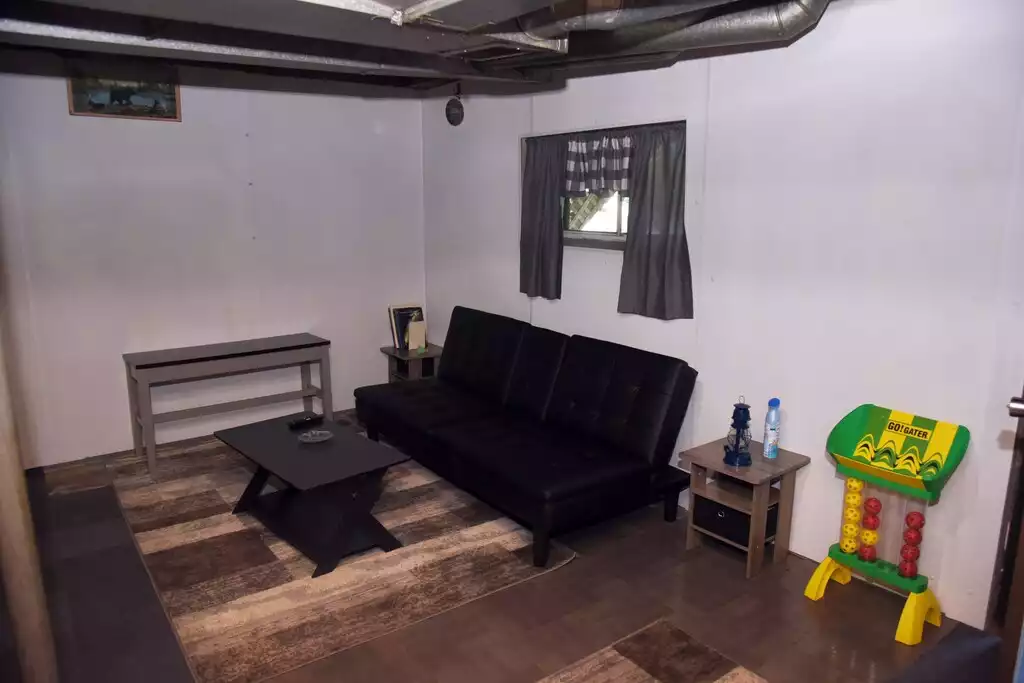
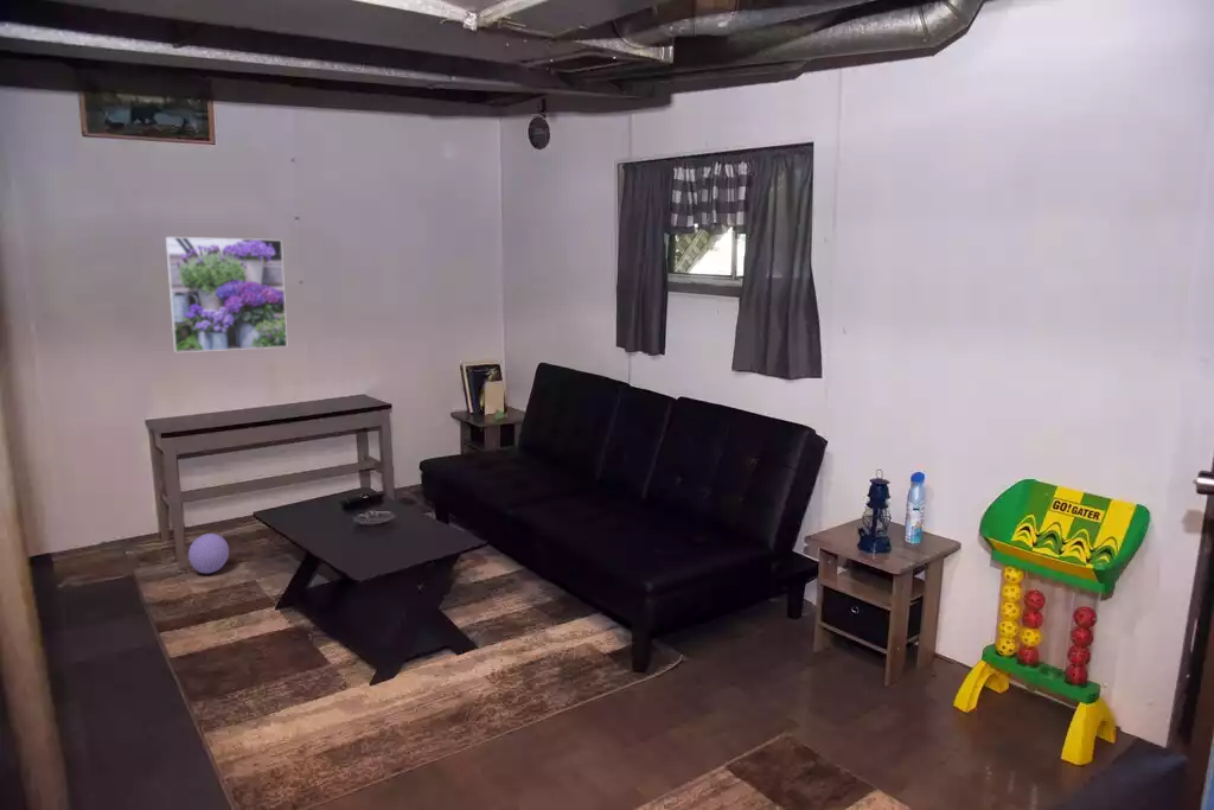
+ ball [187,532,230,575]
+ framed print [165,236,288,353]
